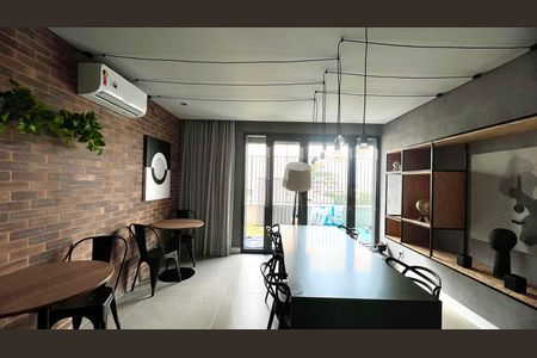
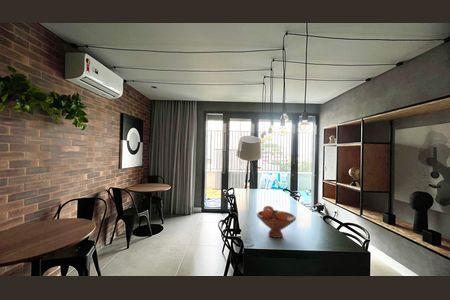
+ fruit bowl [256,205,297,239]
